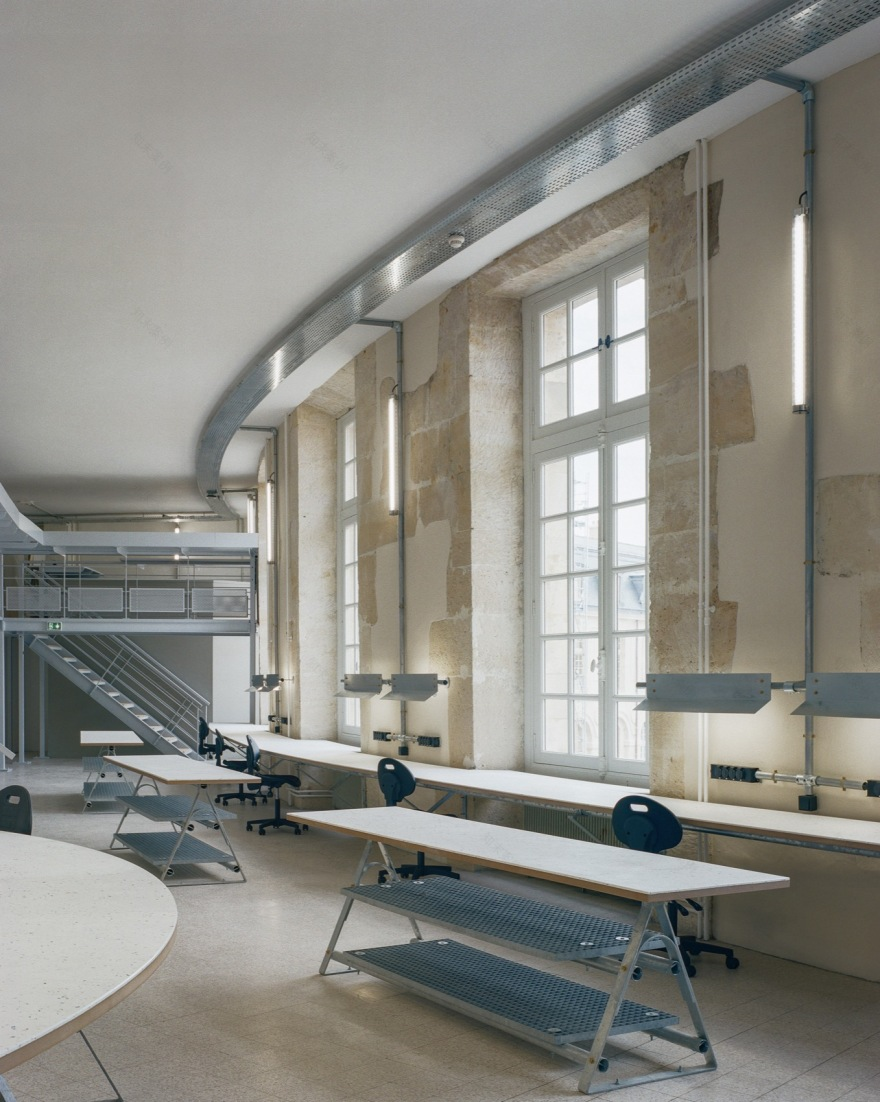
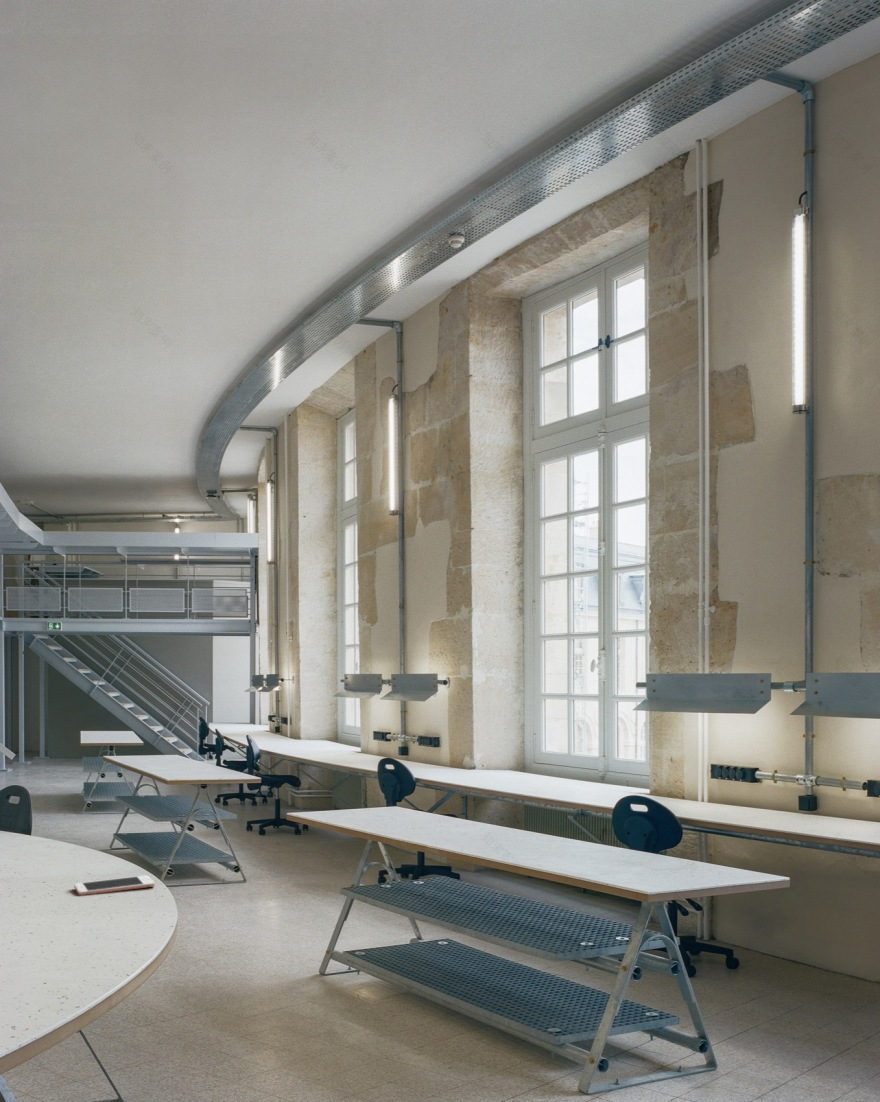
+ cell phone [73,874,156,896]
